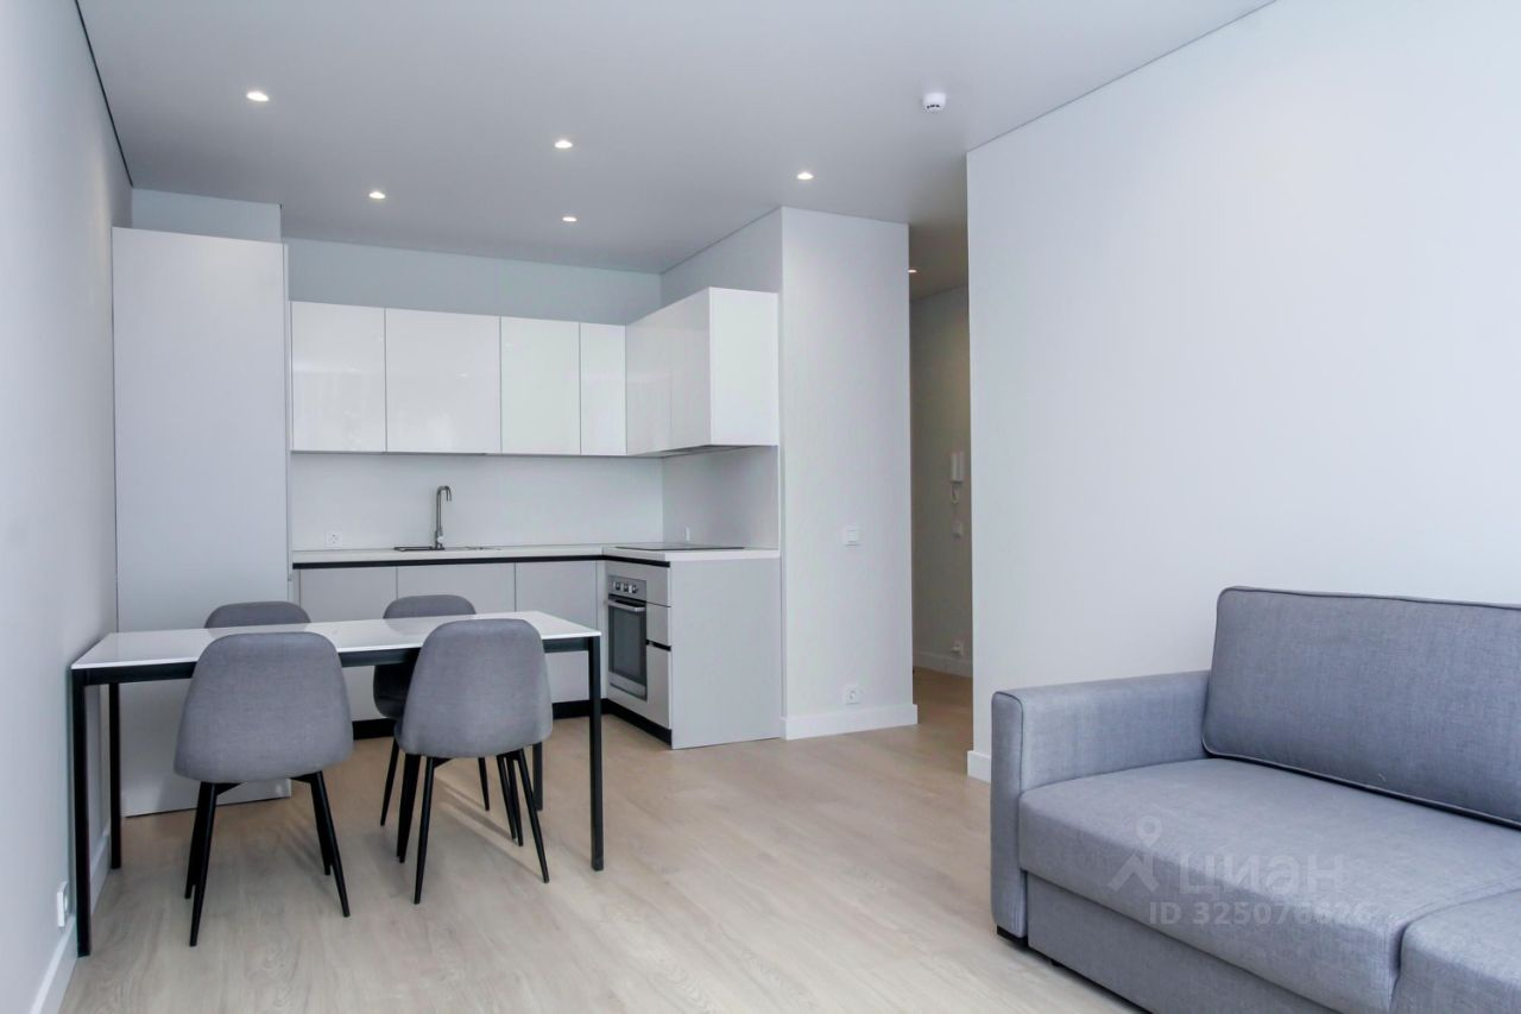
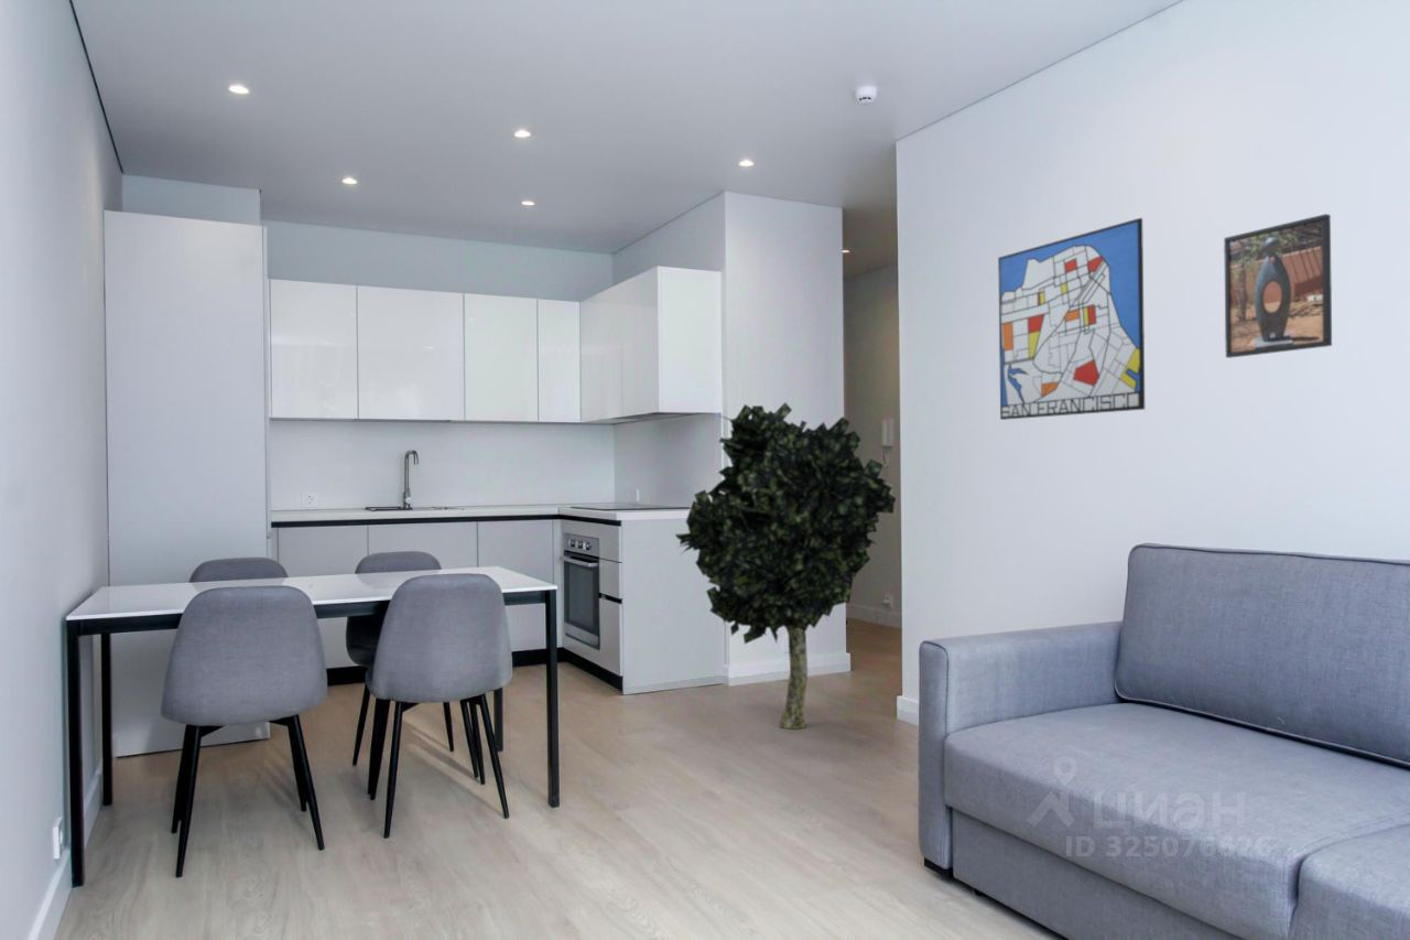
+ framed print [1223,213,1333,359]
+ wall art [997,217,1146,421]
+ tree [674,401,898,731]
